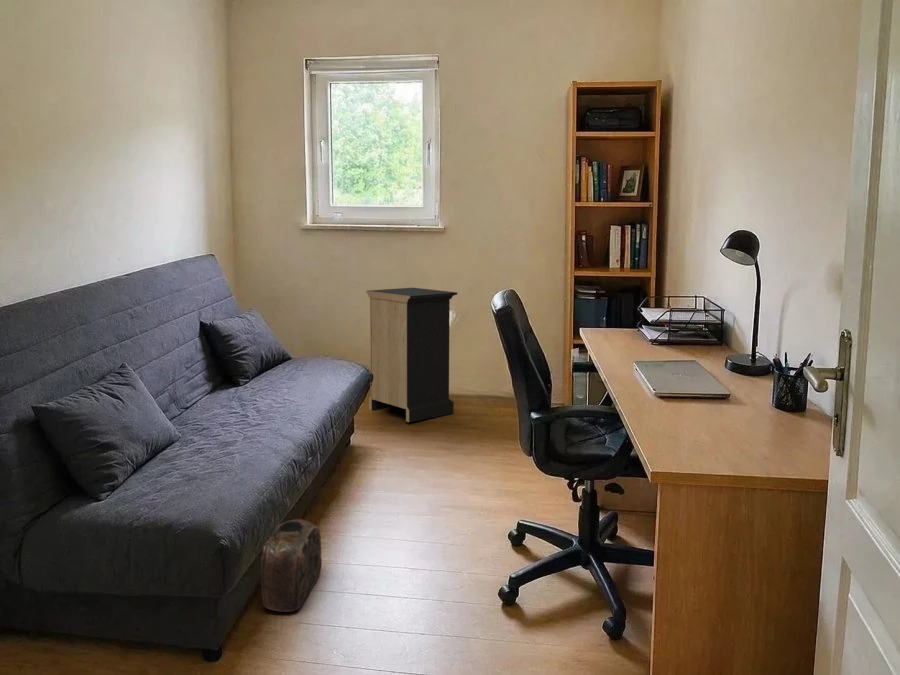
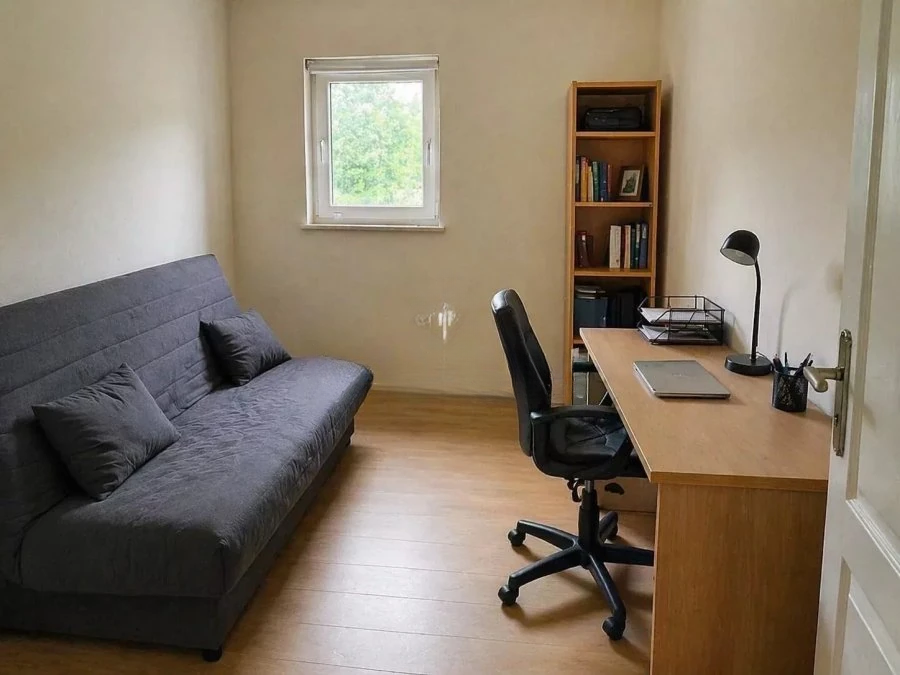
- nightstand [365,287,458,423]
- bag [260,518,323,612]
